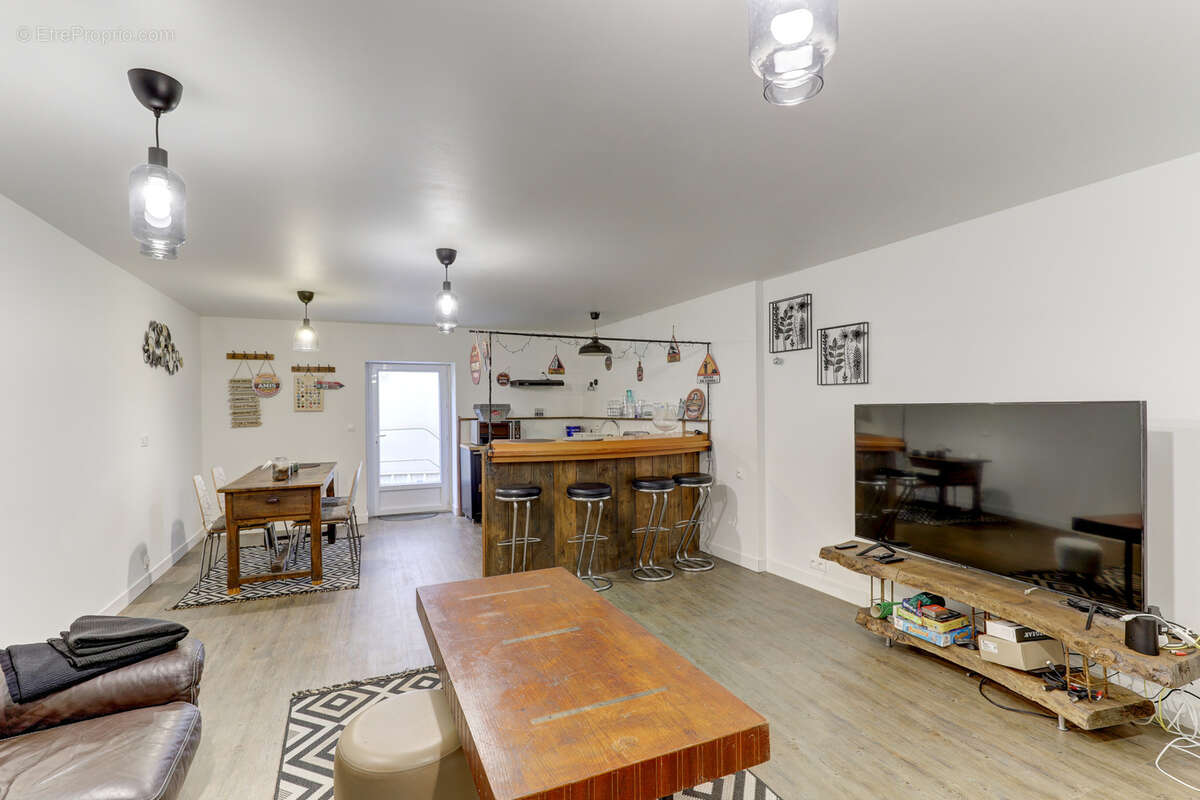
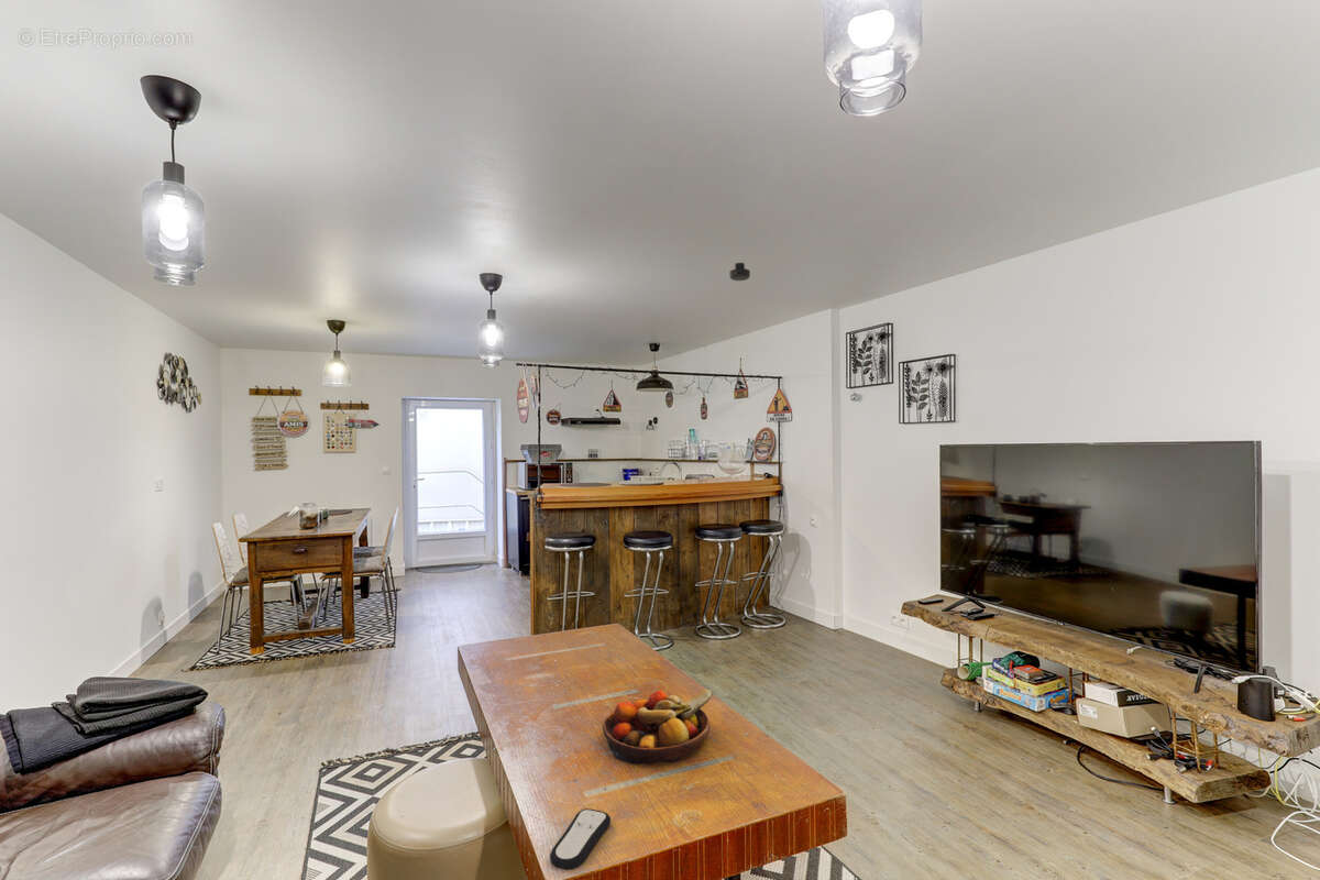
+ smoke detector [728,262,751,282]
+ remote control [549,807,612,871]
+ fruit bowl [602,689,714,766]
